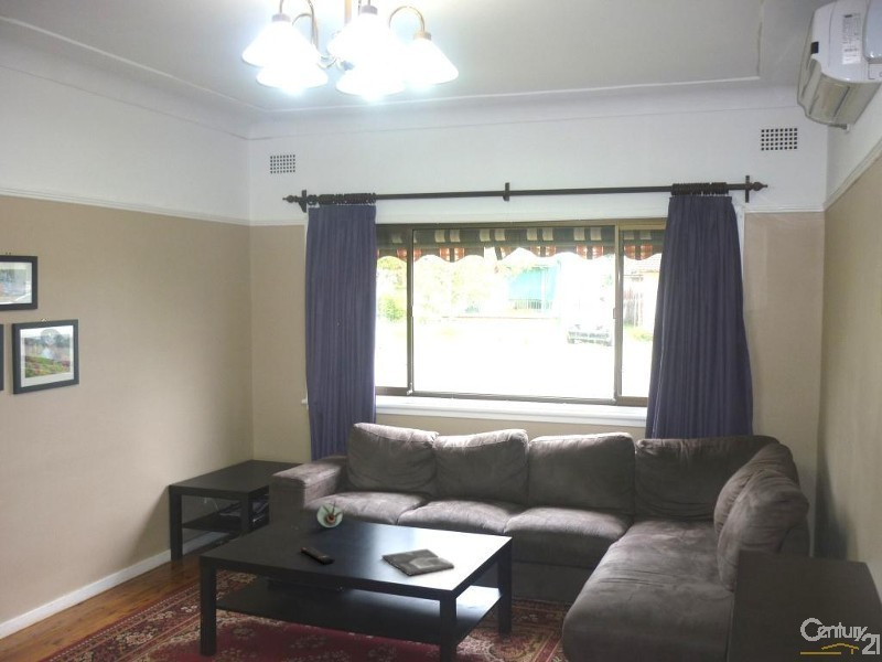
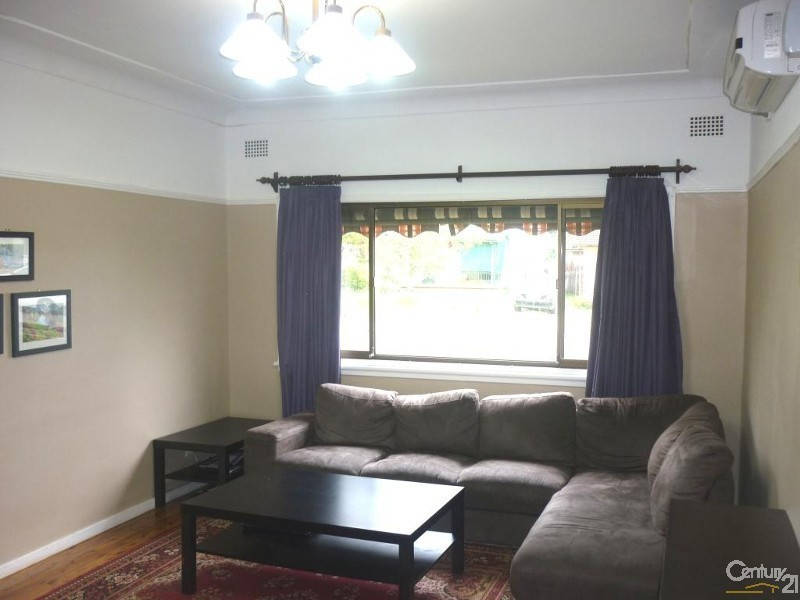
- magazine [380,548,455,576]
- remote control [300,545,335,565]
- flower [316,501,343,528]
